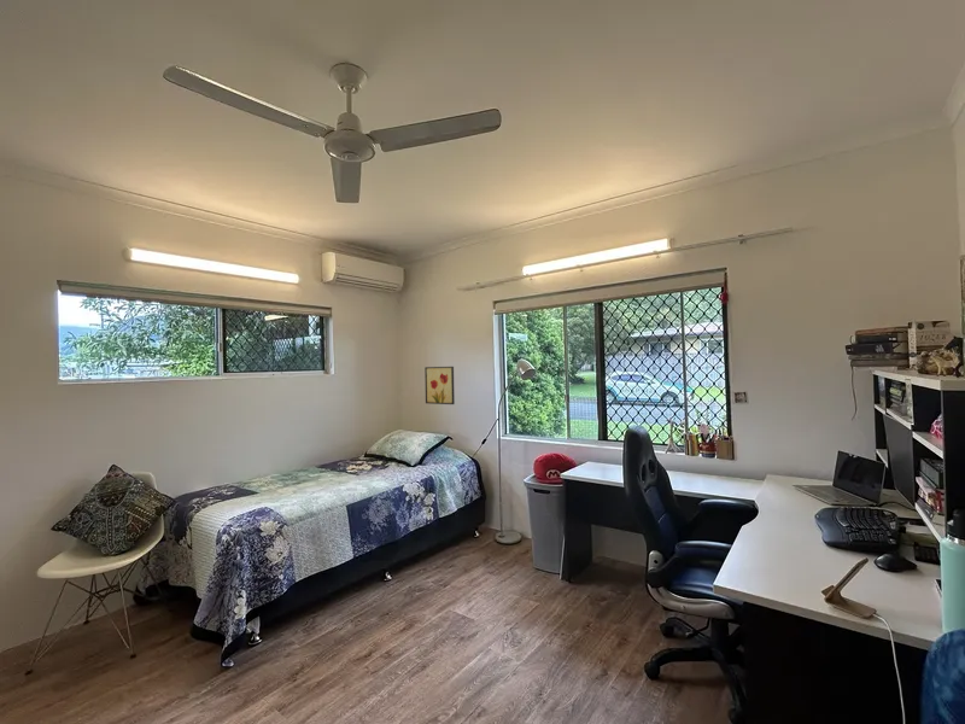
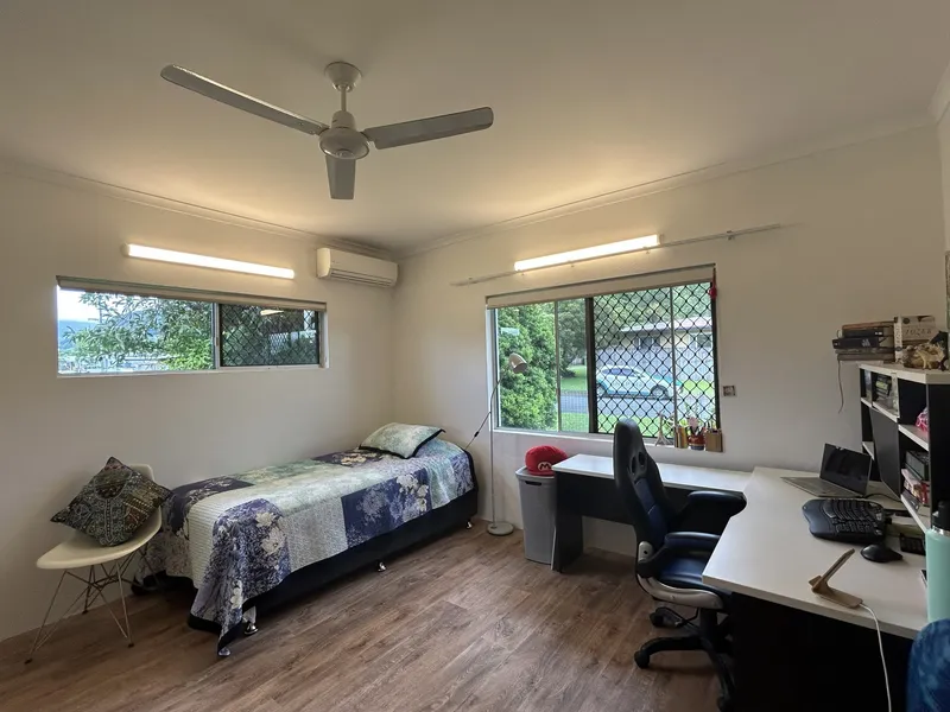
- wall art [423,366,456,405]
